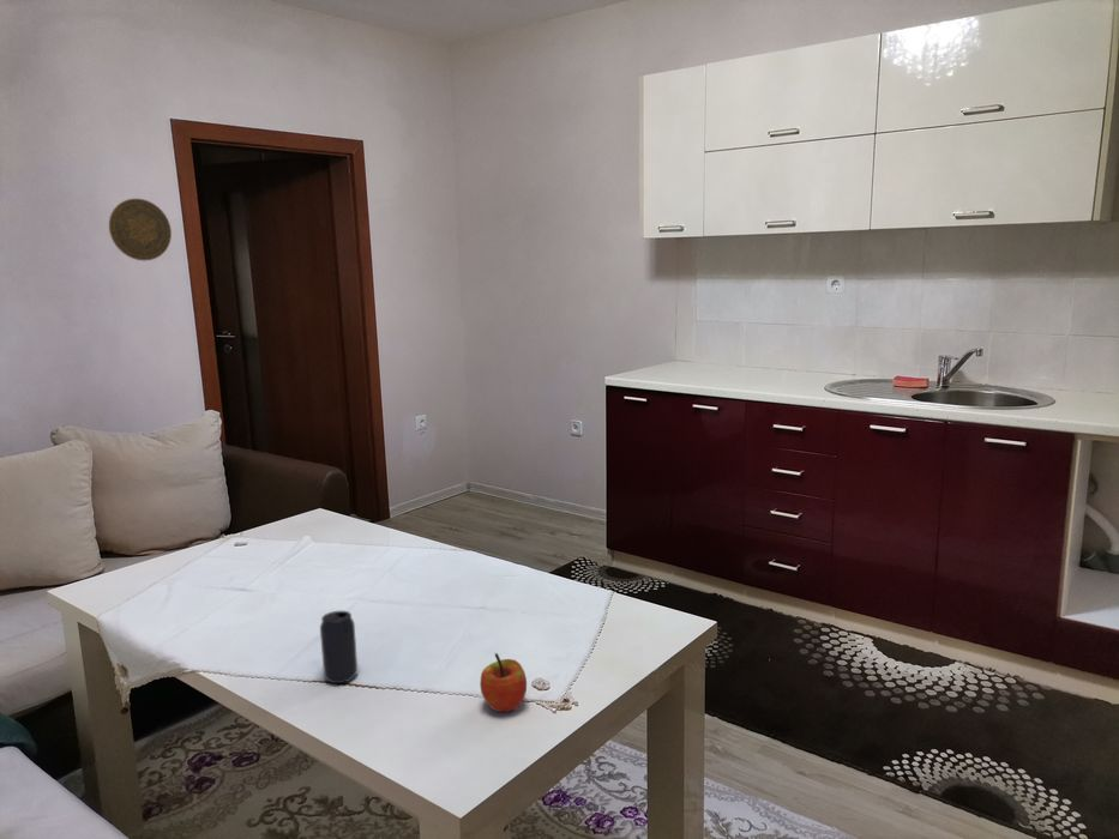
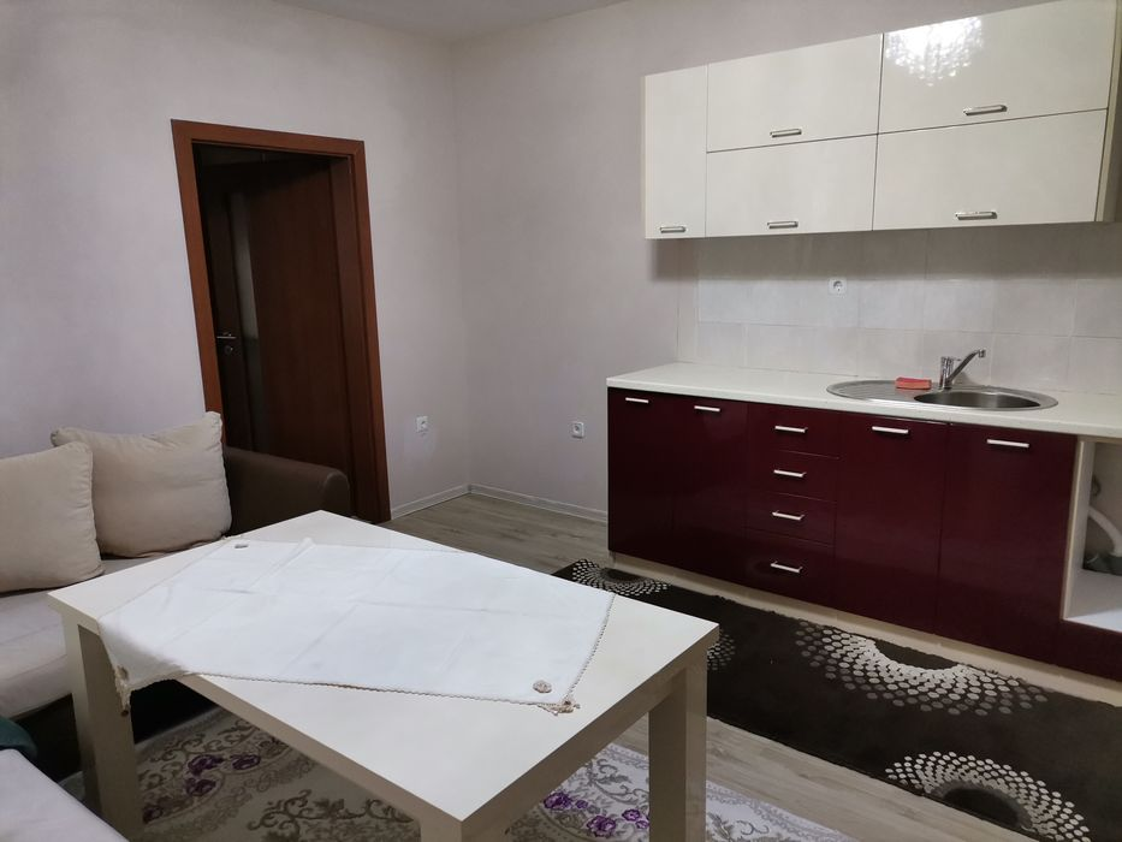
- apple [479,652,528,713]
- beverage can [319,610,359,684]
- decorative plate [108,198,173,261]
